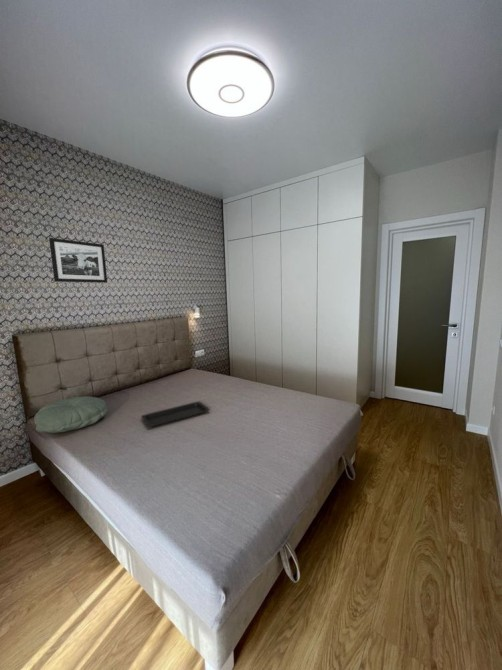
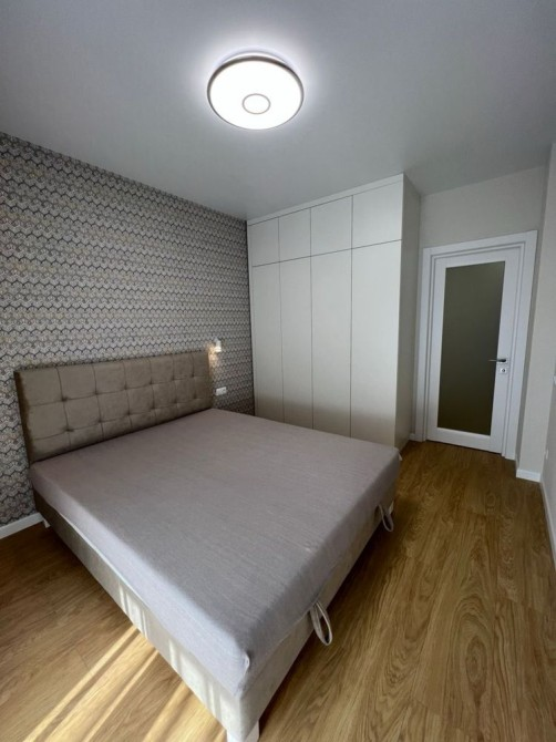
- picture frame [48,237,108,284]
- pillow [33,395,108,434]
- serving tray [140,401,211,428]
